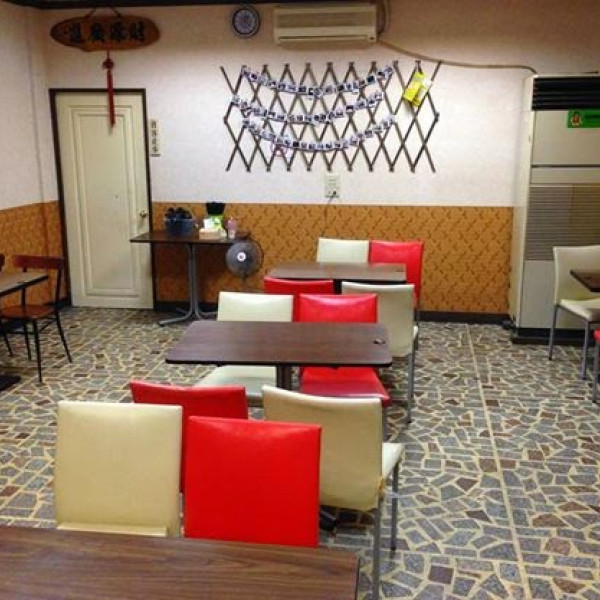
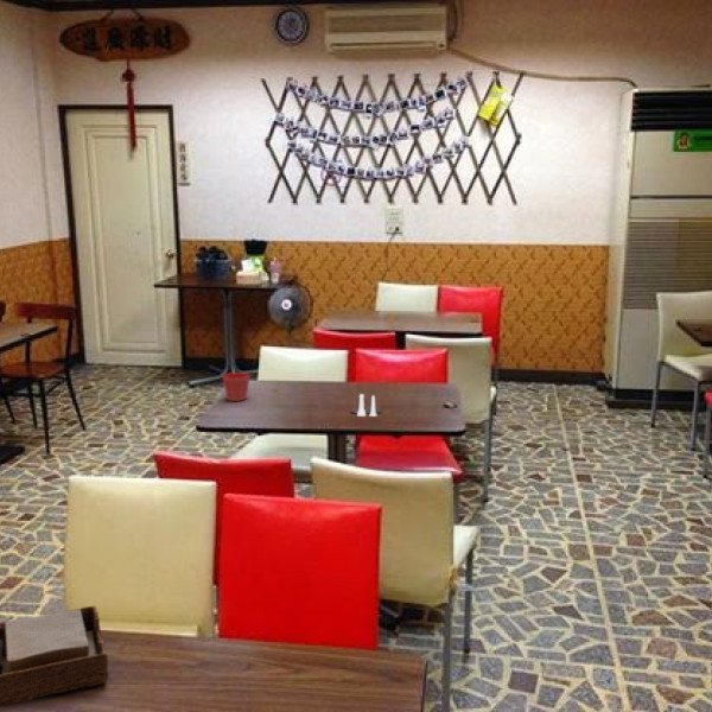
+ napkin holder [0,605,110,708]
+ flower pot [221,371,250,402]
+ salt and pepper shaker set [349,393,383,418]
